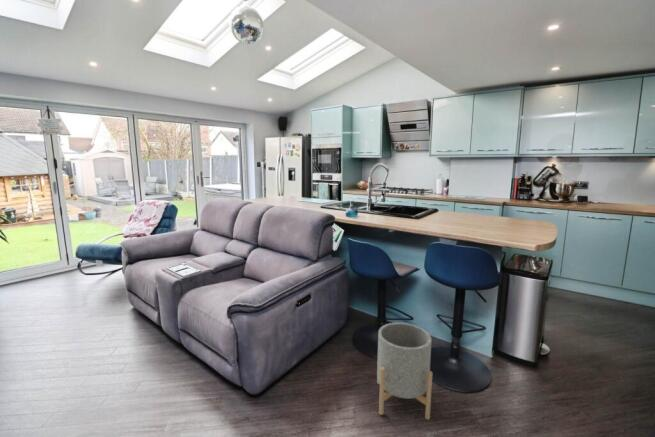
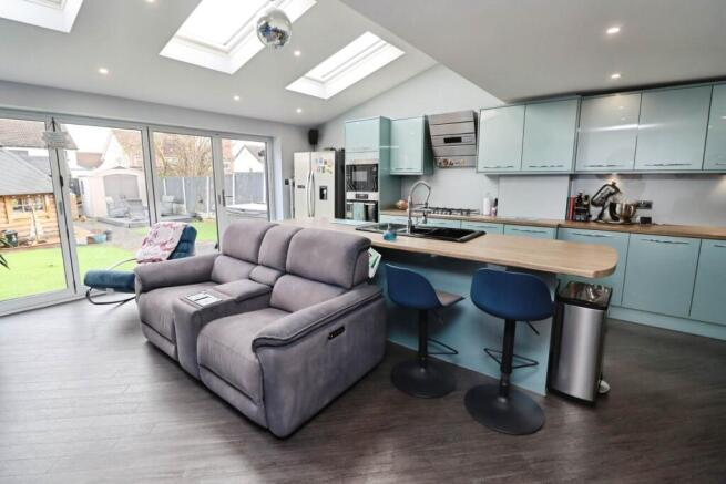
- planter [376,322,433,421]
